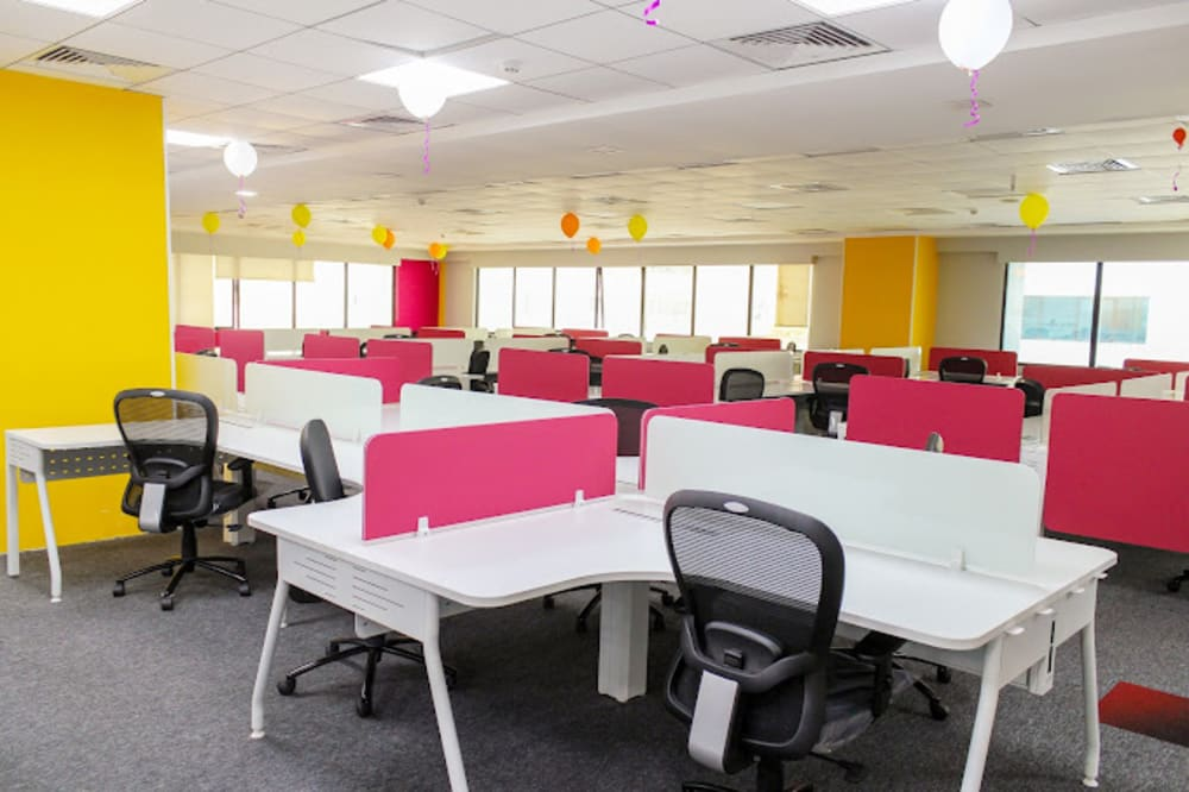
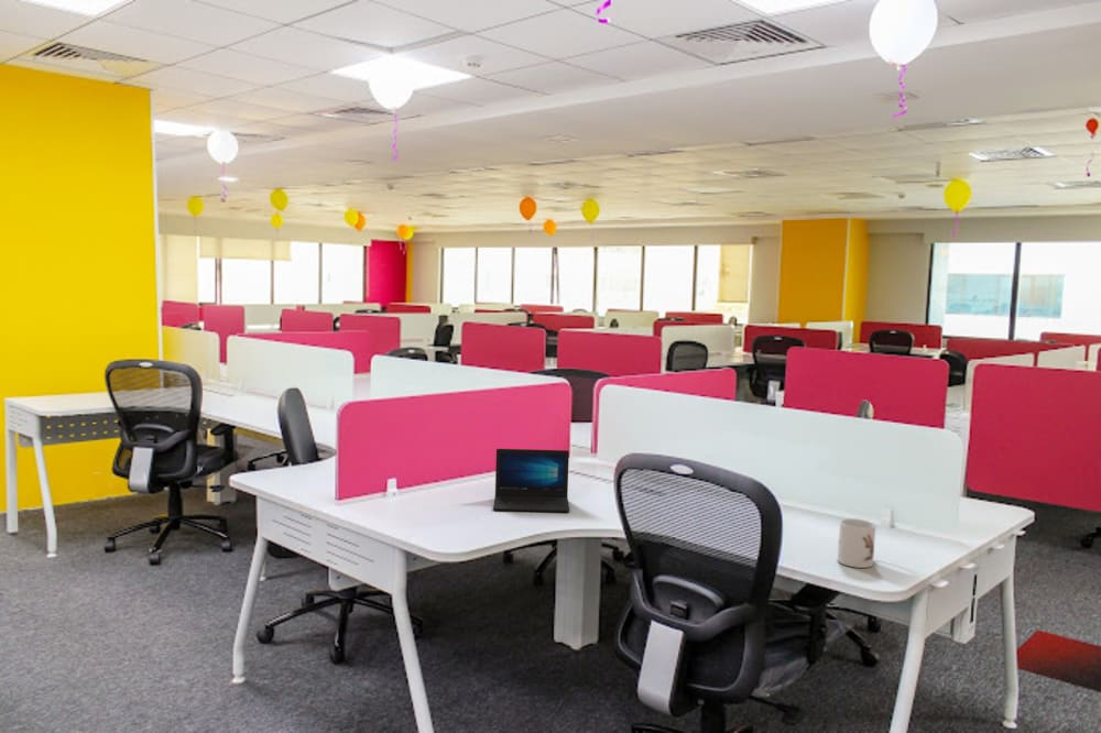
+ laptop [492,448,570,513]
+ mug [837,517,876,569]
